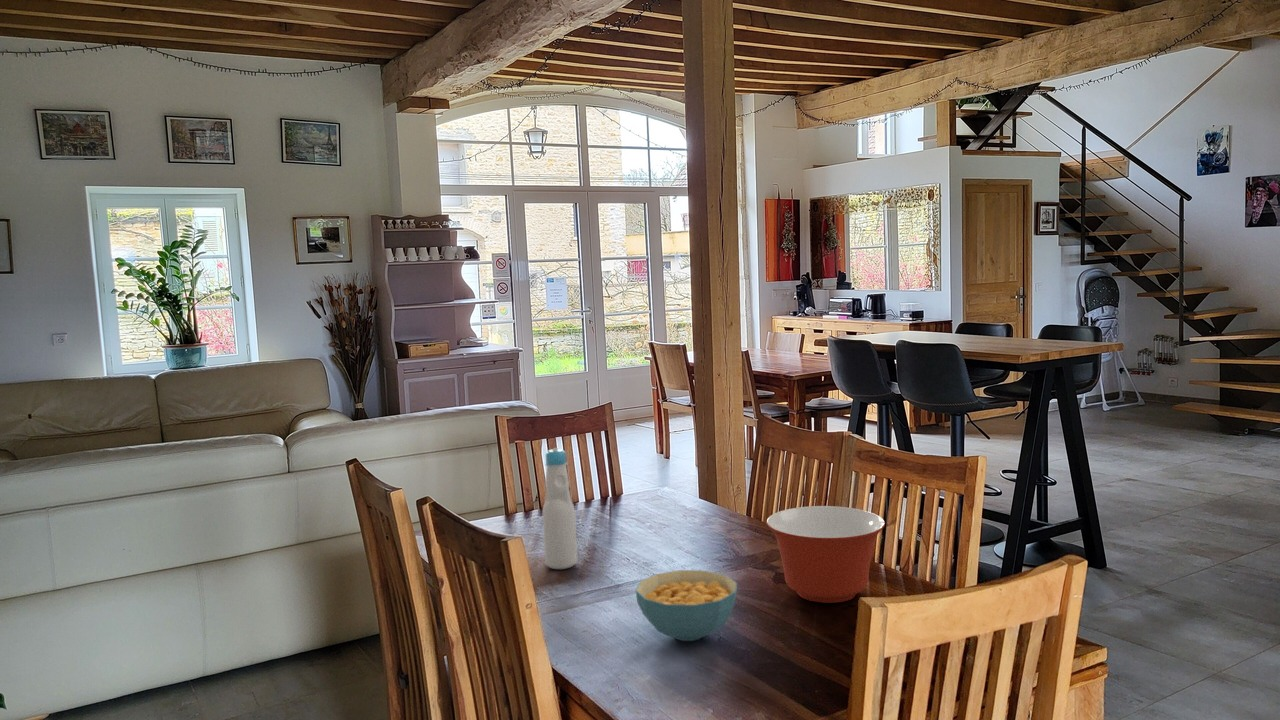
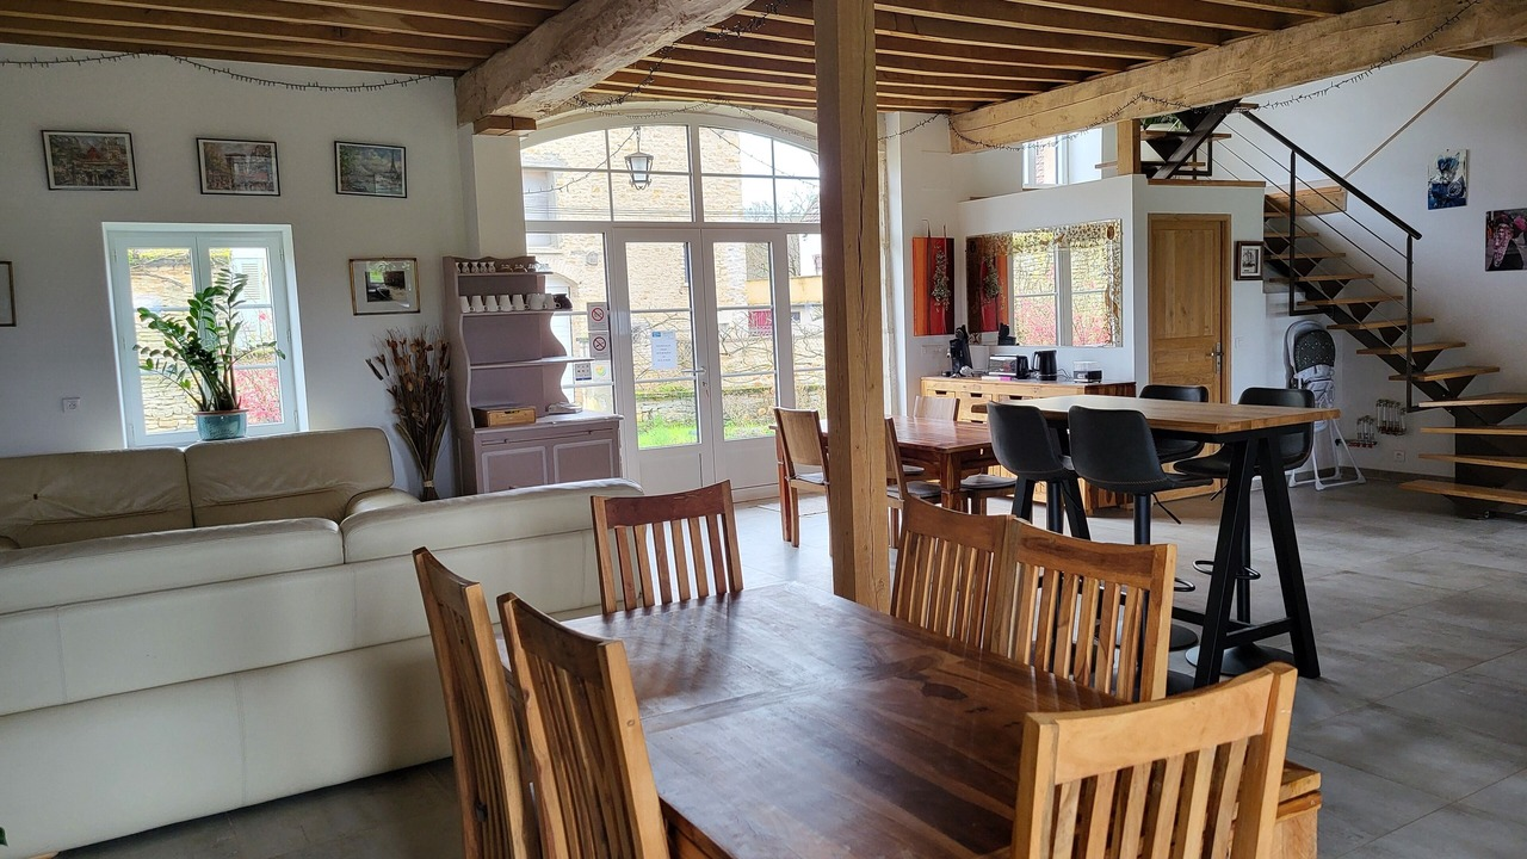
- bottle [542,447,578,570]
- mixing bowl [765,505,886,604]
- cereal bowl [634,569,738,642]
